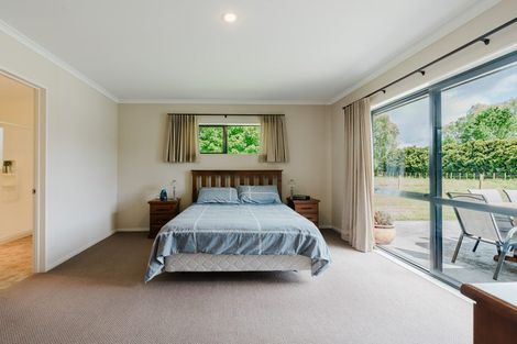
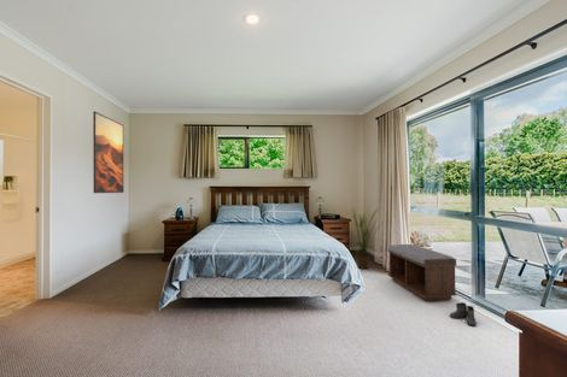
+ bench [387,243,457,302]
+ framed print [92,110,124,194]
+ boots [449,301,481,328]
+ house plant [352,206,385,270]
